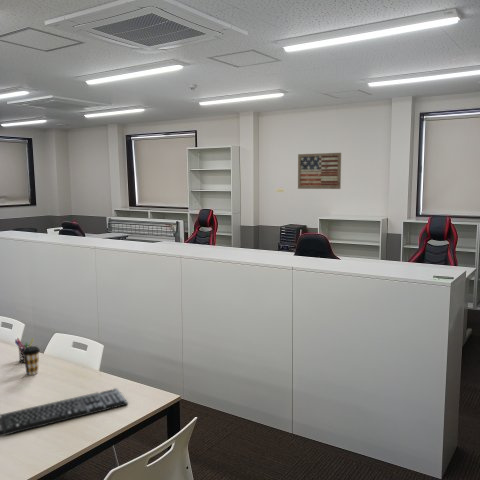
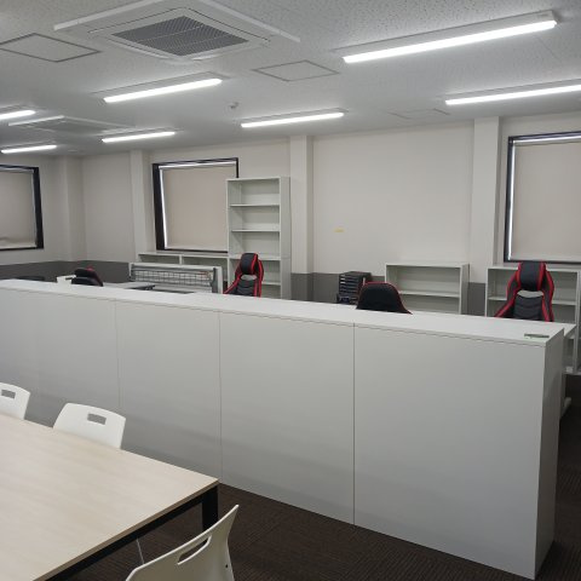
- wall art [297,152,342,190]
- coffee cup [22,345,41,376]
- pen holder [14,337,35,364]
- keyboard [0,387,129,437]
